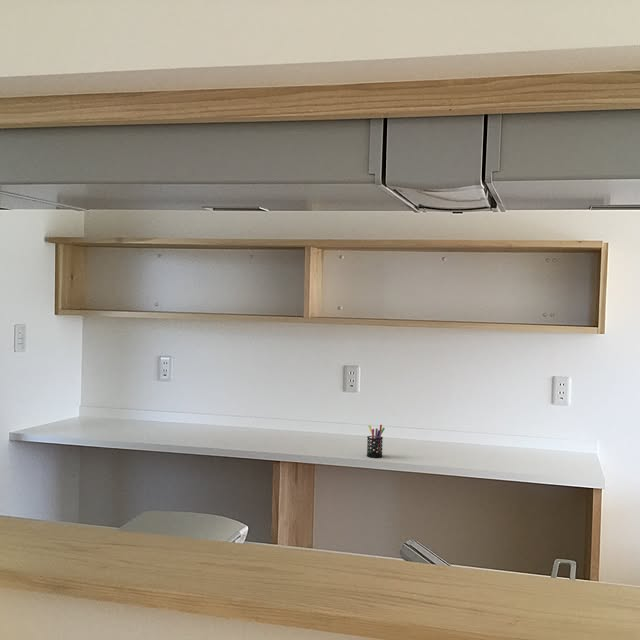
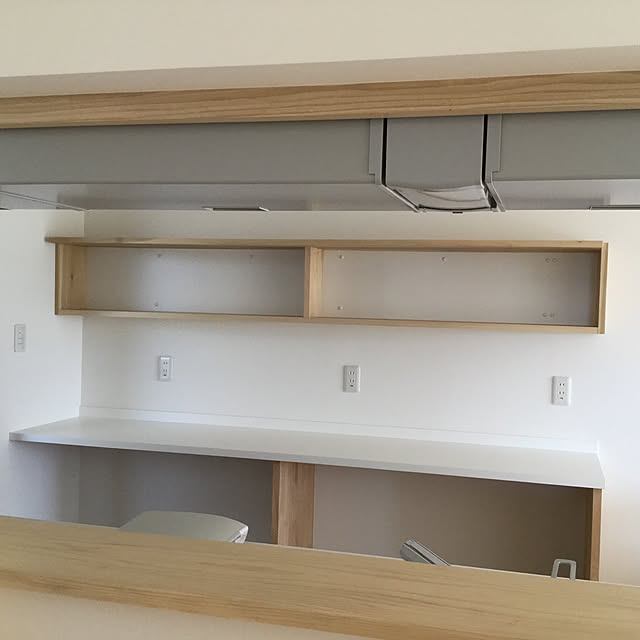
- pen holder [366,424,386,458]
